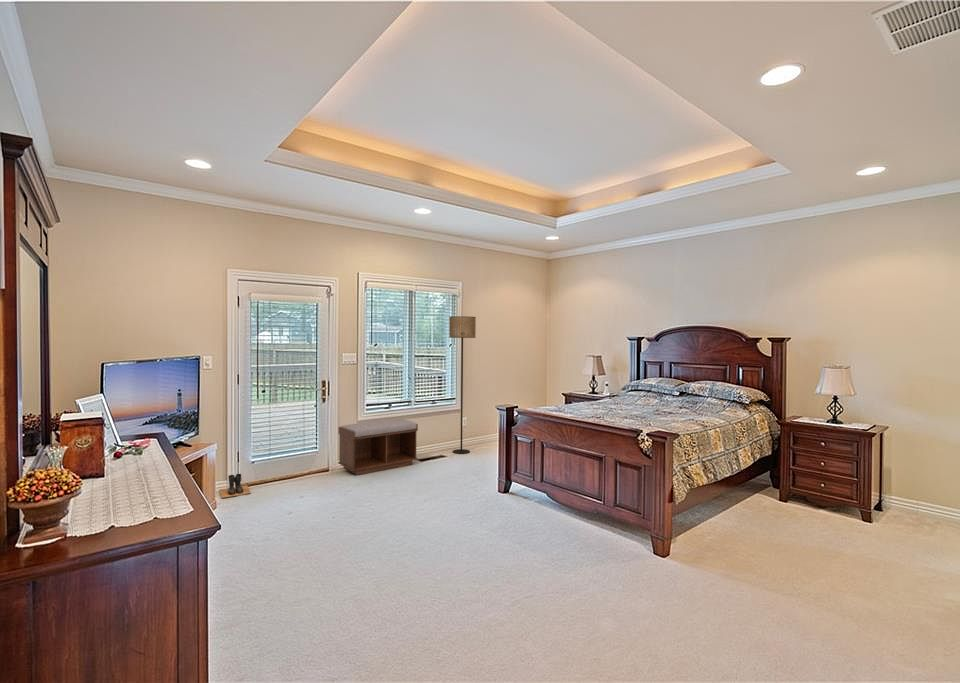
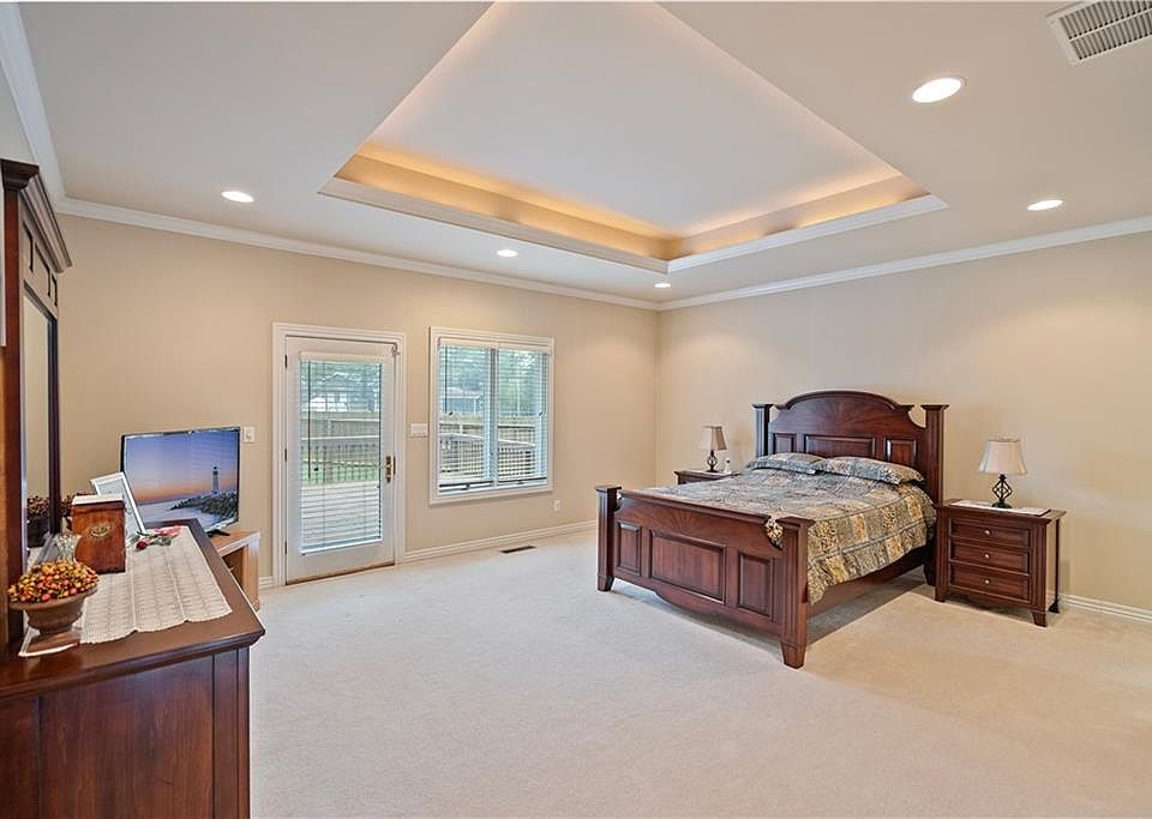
- floor lamp [448,315,477,455]
- boots [218,473,252,499]
- bench [337,418,419,476]
